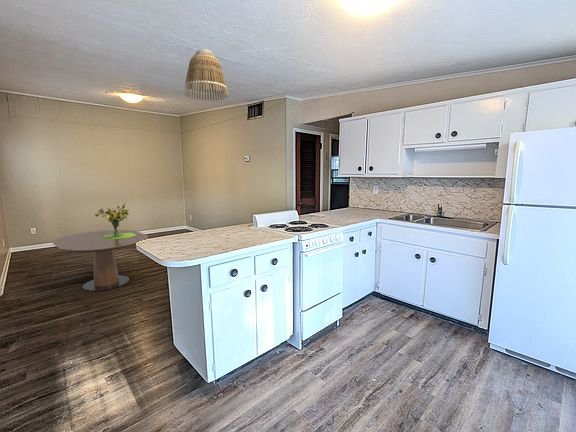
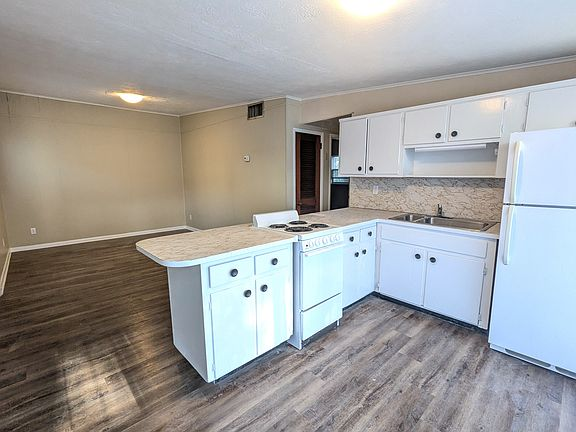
- lamp shade [182,48,230,102]
- dining table [52,229,149,292]
- bouquet [94,203,135,240]
